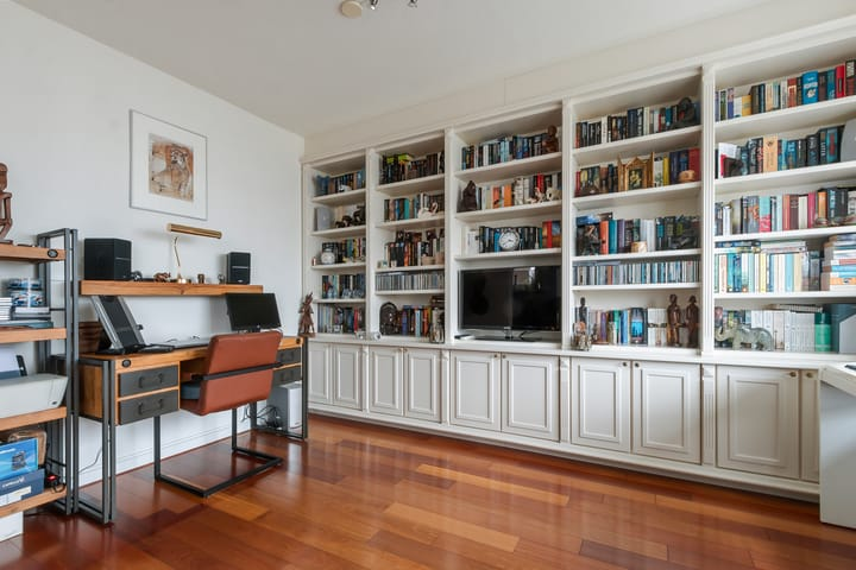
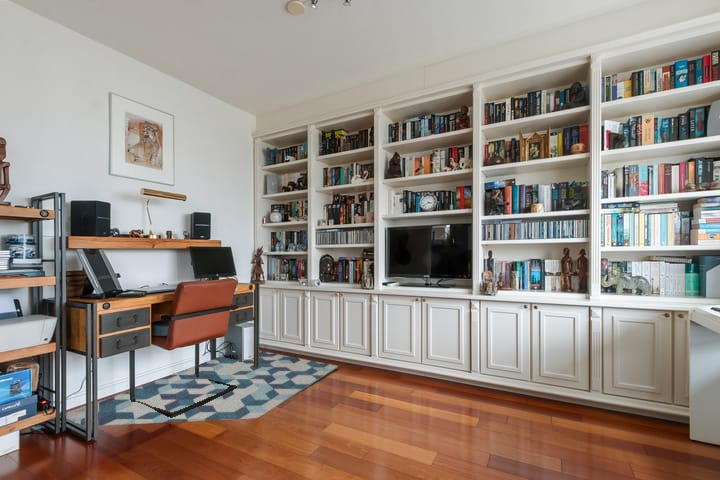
+ rug [30,350,339,434]
